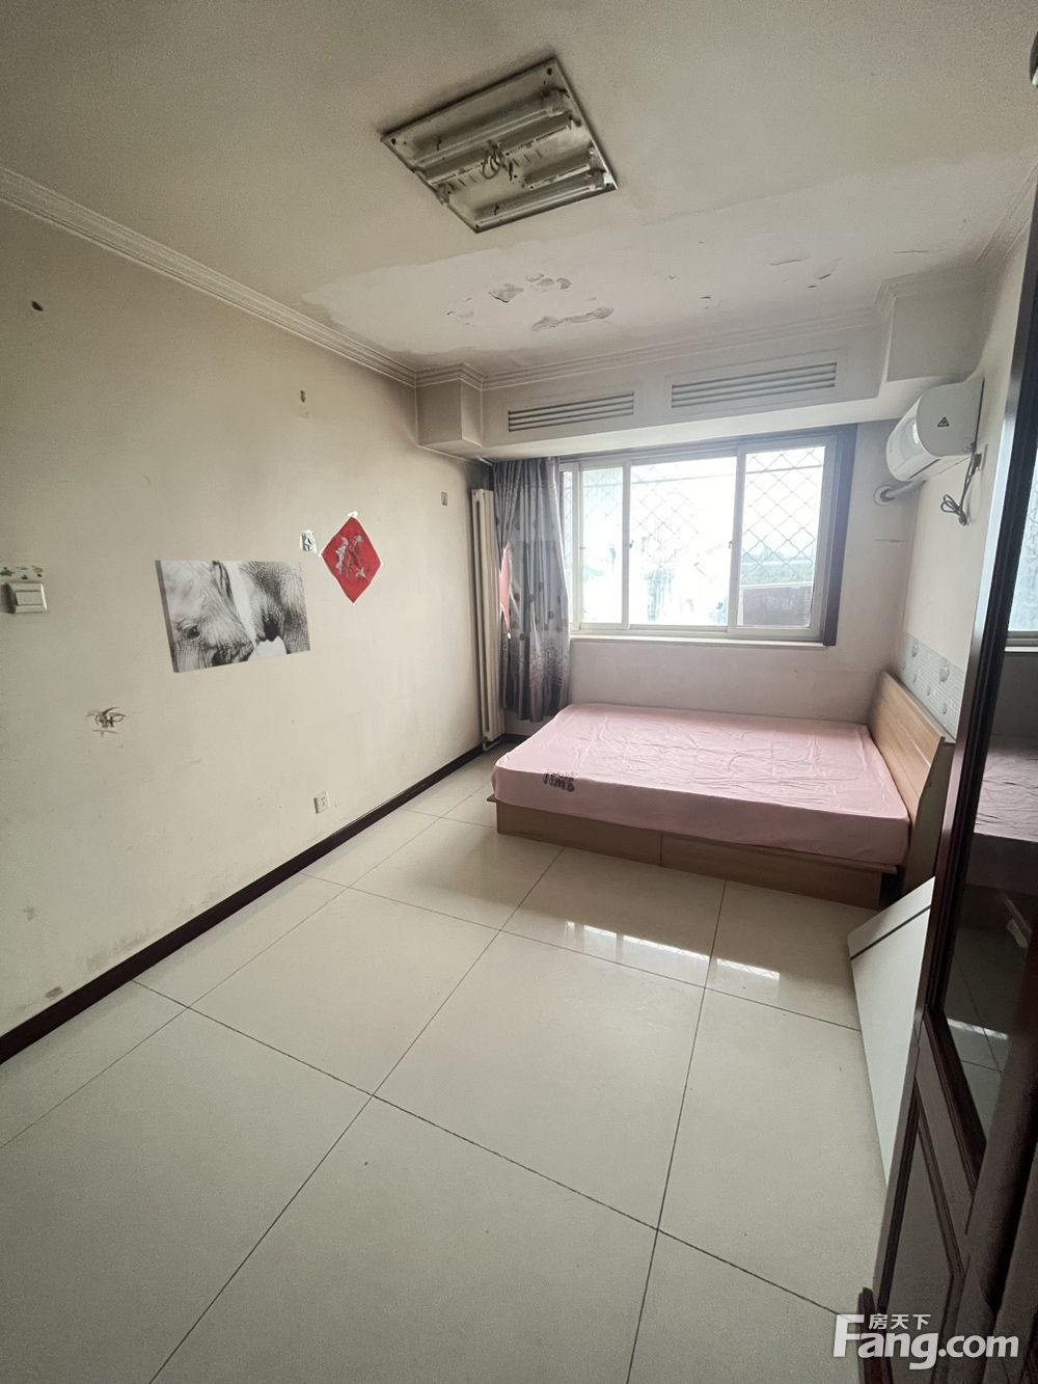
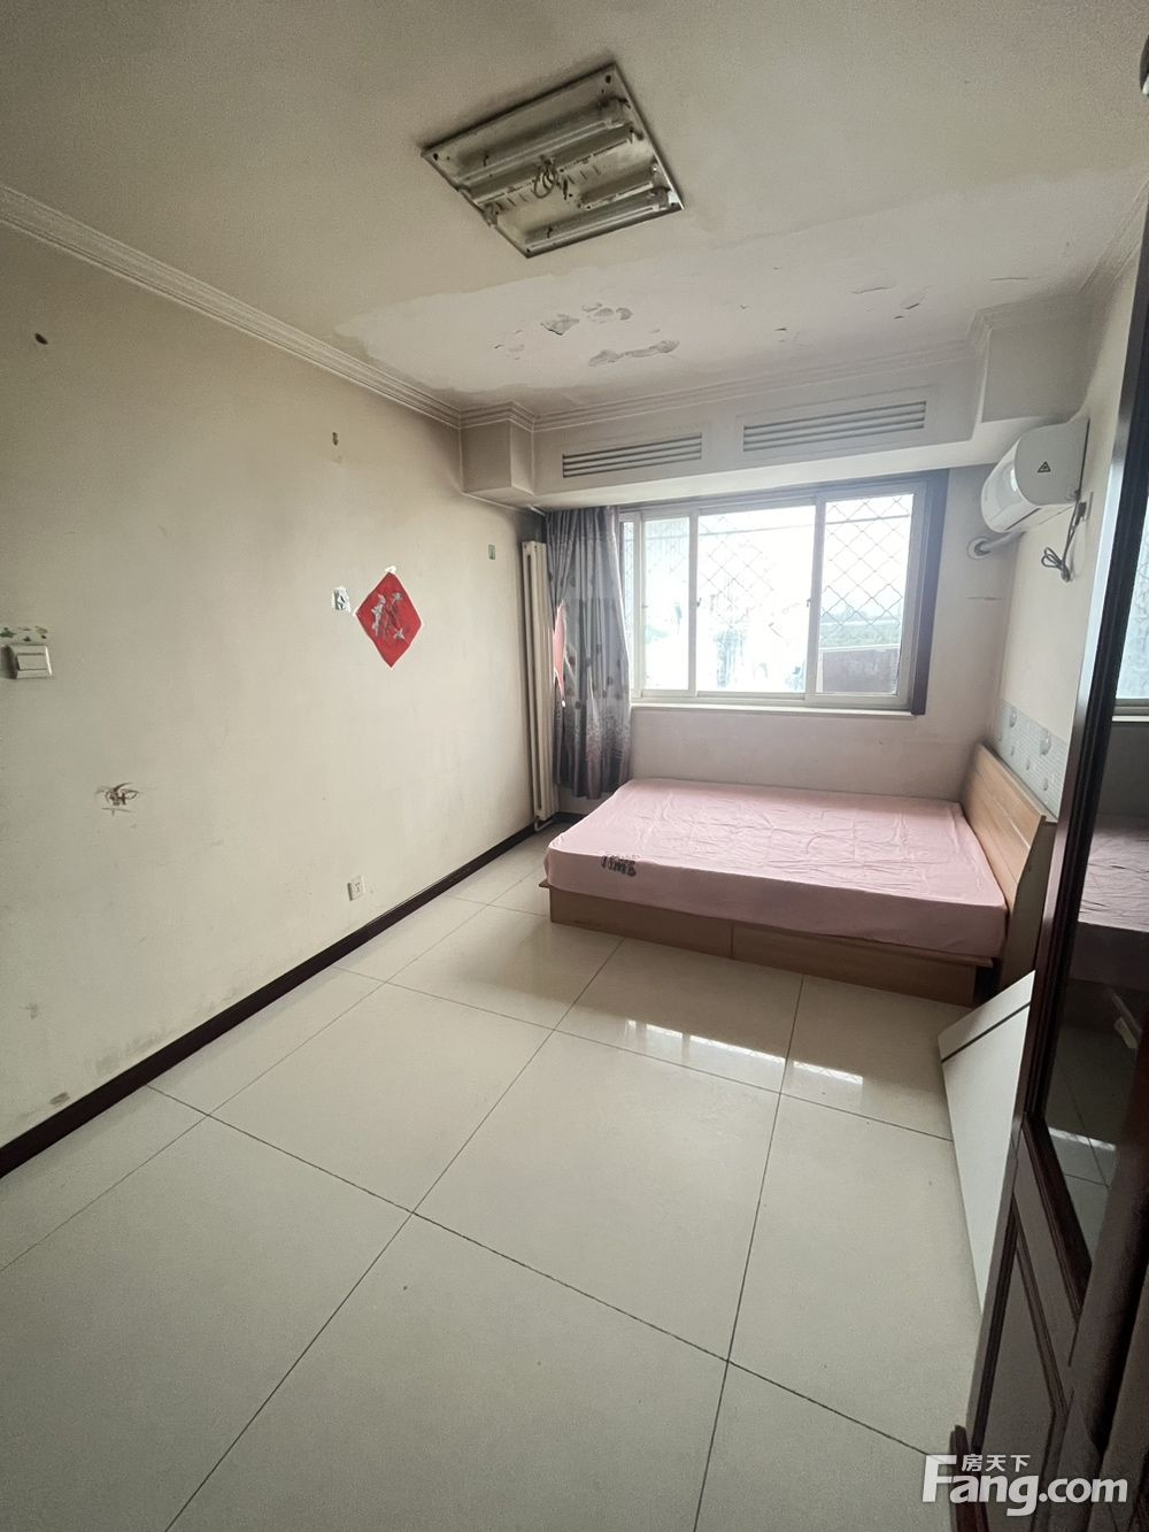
- wall art [154,558,312,674]
